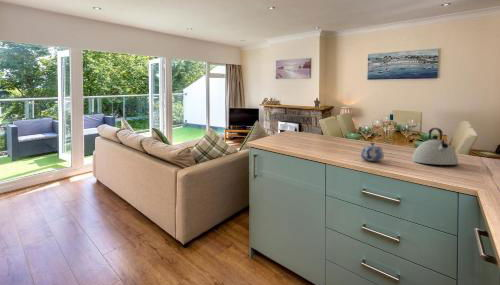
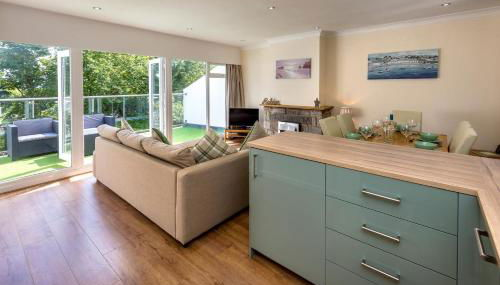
- teapot [360,142,385,162]
- kettle [411,127,459,166]
